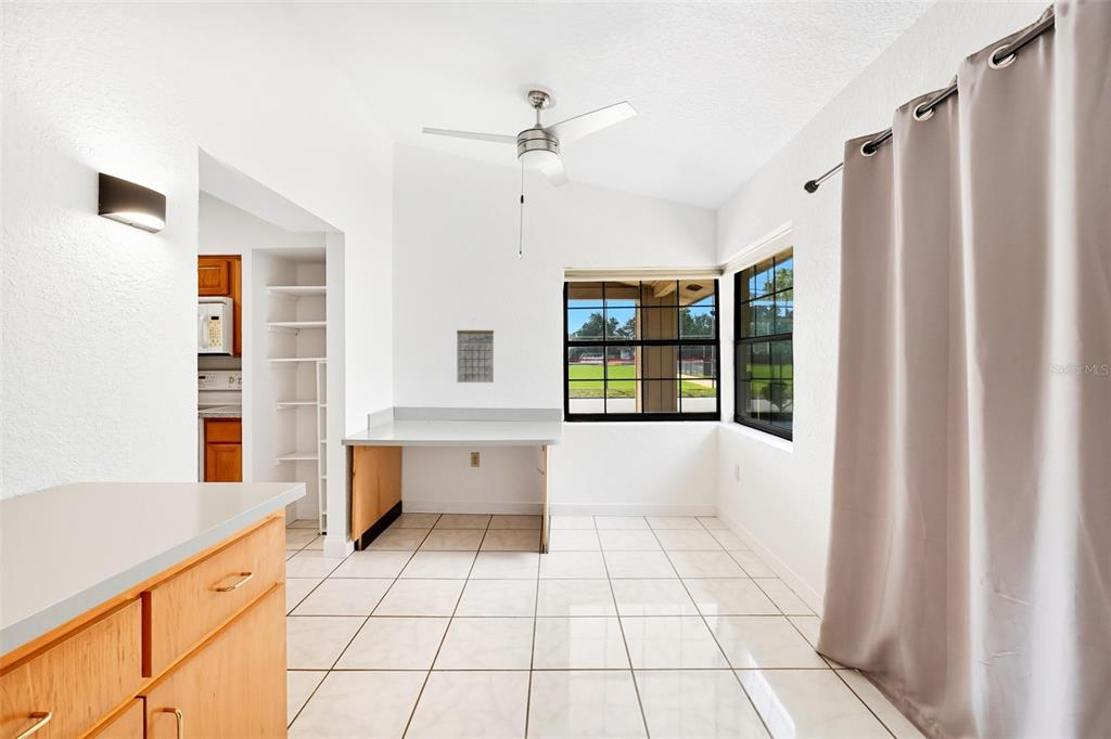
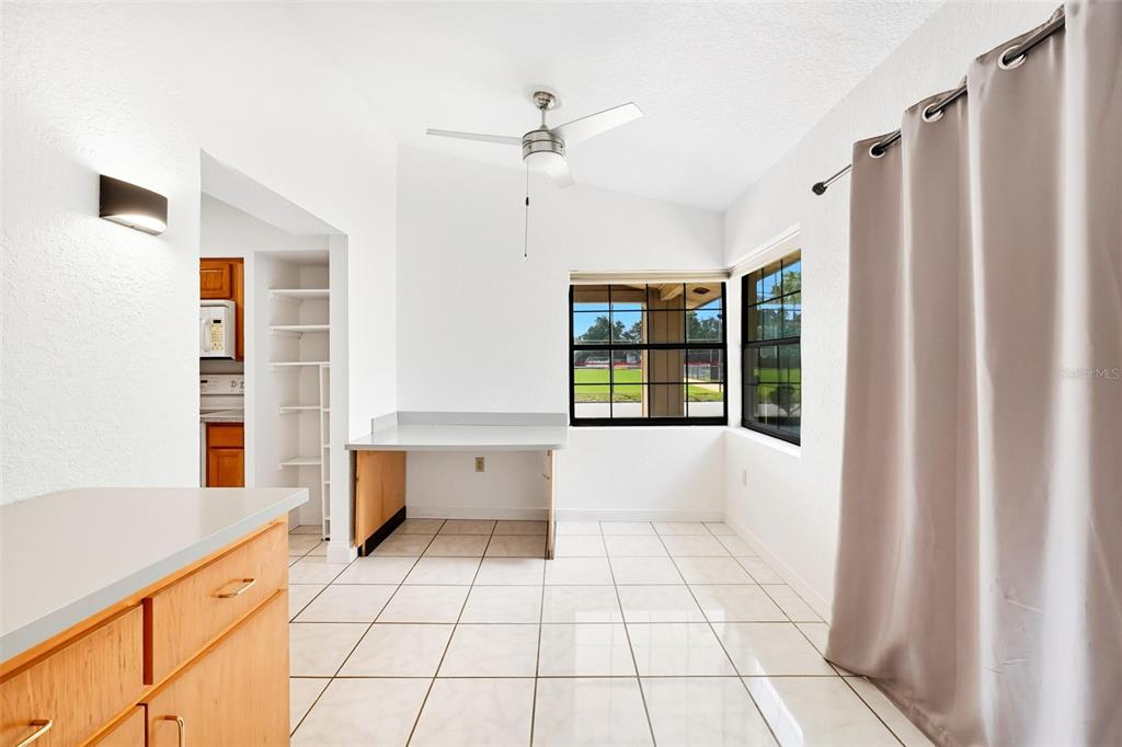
- calendar [456,317,495,384]
